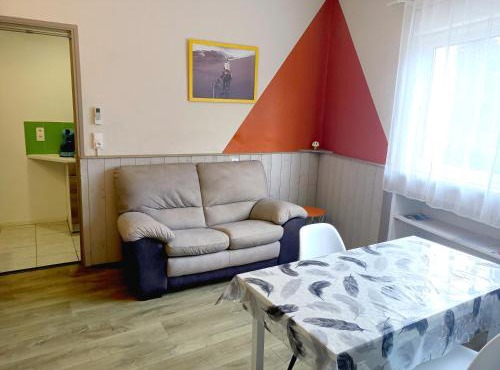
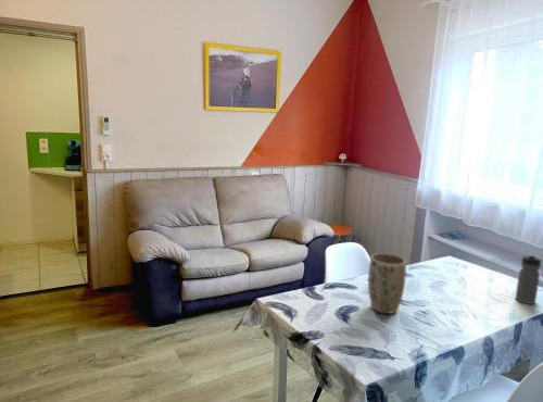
+ water bottle [515,253,542,305]
+ plant pot [367,252,407,315]
